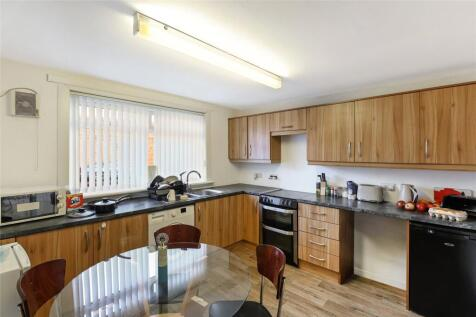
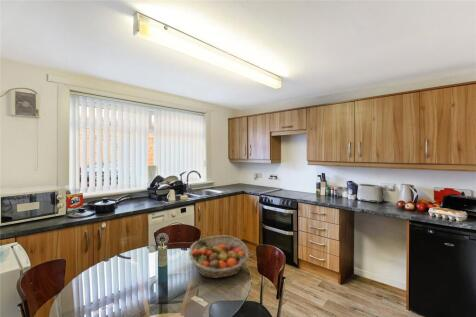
+ fruit basket [188,234,250,279]
